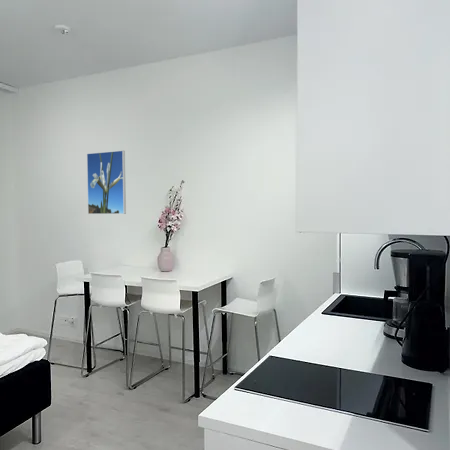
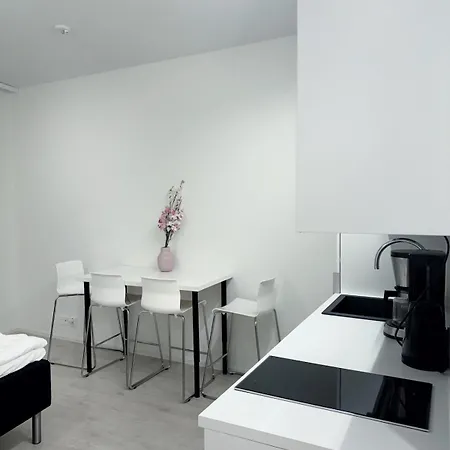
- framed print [86,149,127,215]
